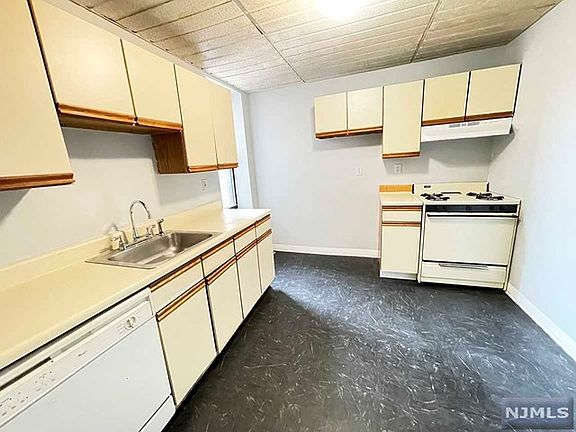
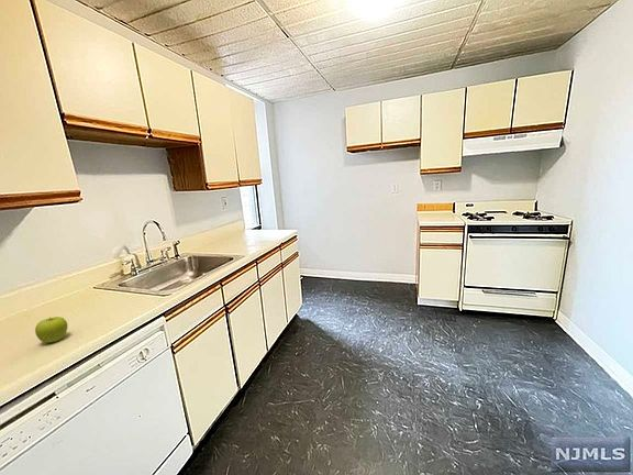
+ fruit [34,316,68,344]
